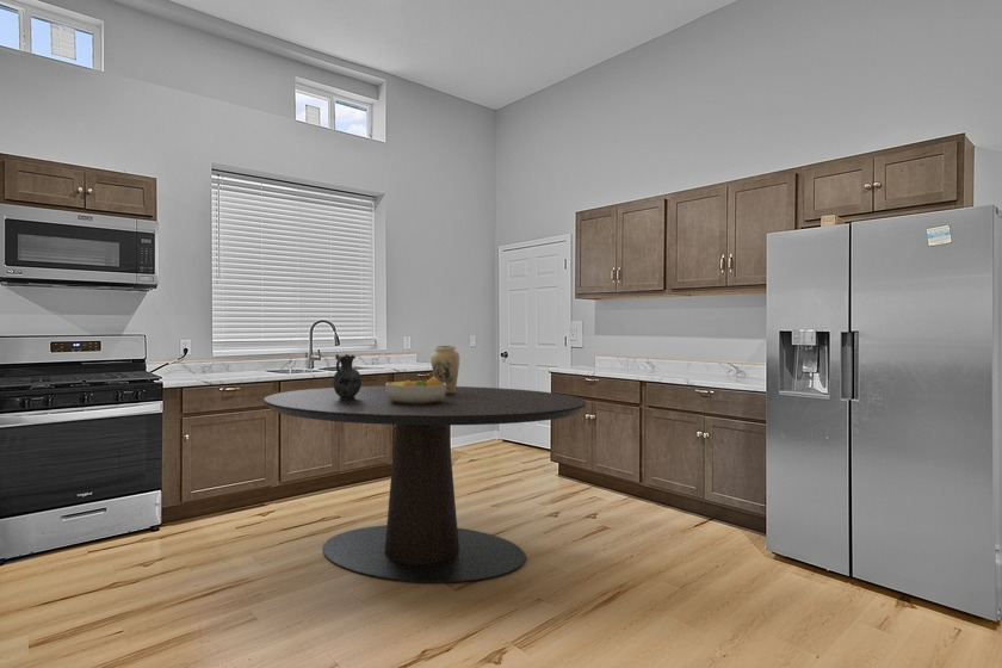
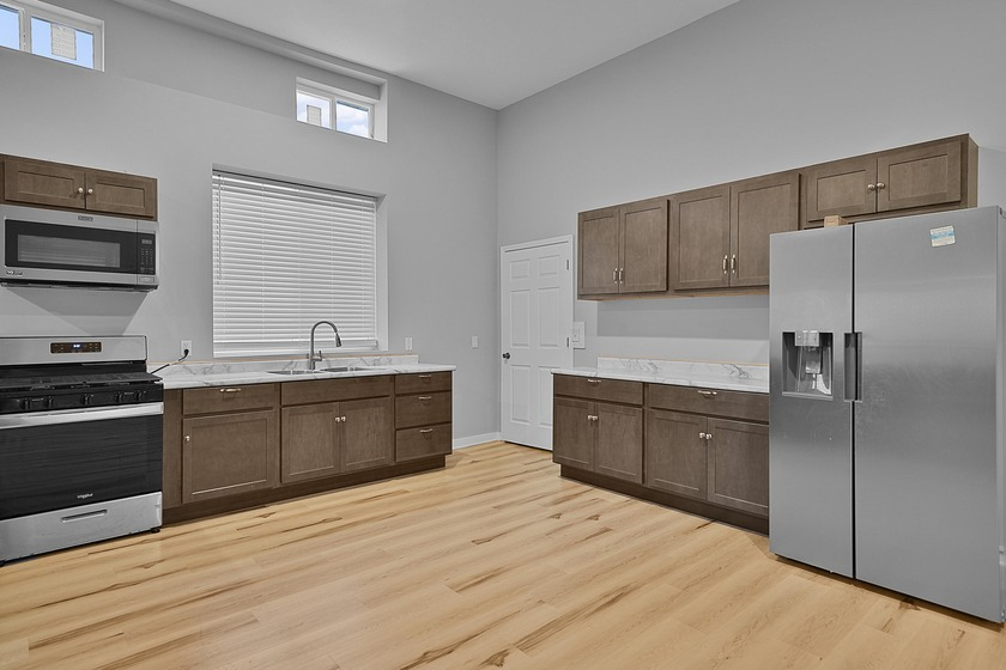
- fruit bowl [384,376,446,404]
- vase [429,345,460,394]
- pitcher [332,353,363,400]
- dining table [262,385,587,584]
